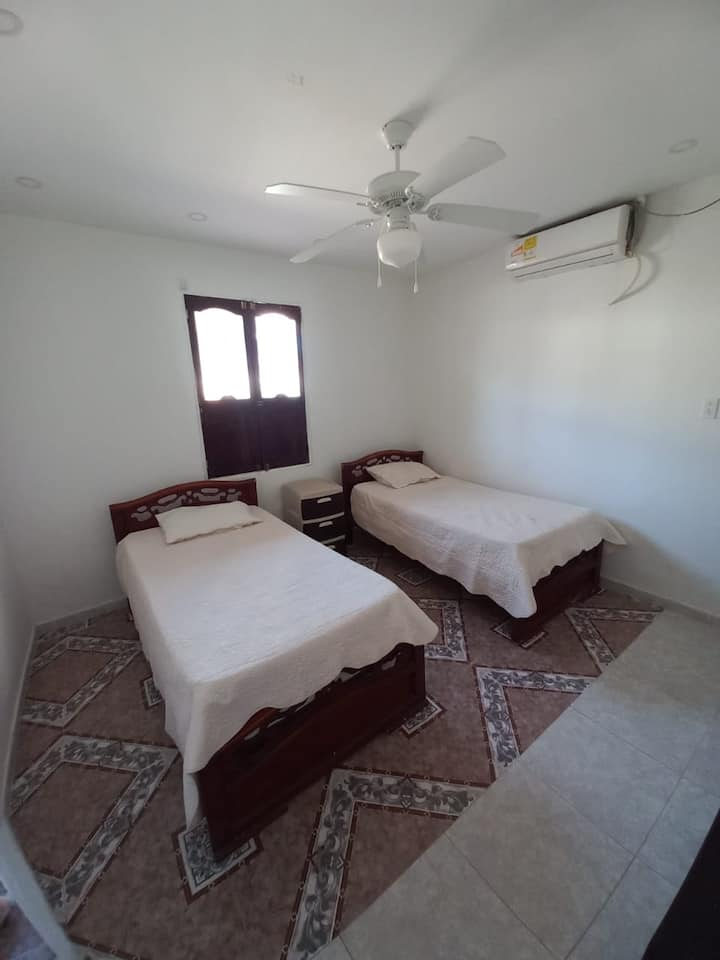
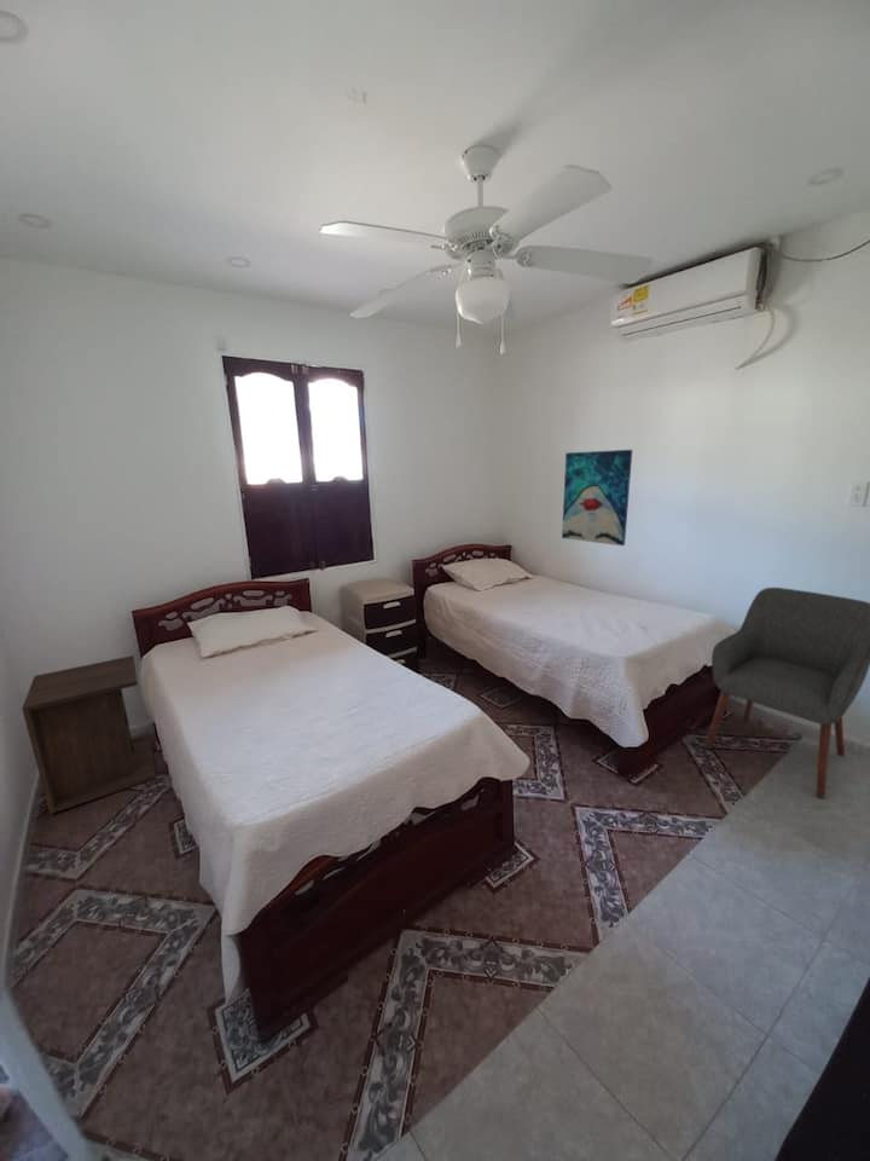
+ wall art [561,449,633,547]
+ nightstand [21,654,157,815]
+ chair [703,587,870,799]
